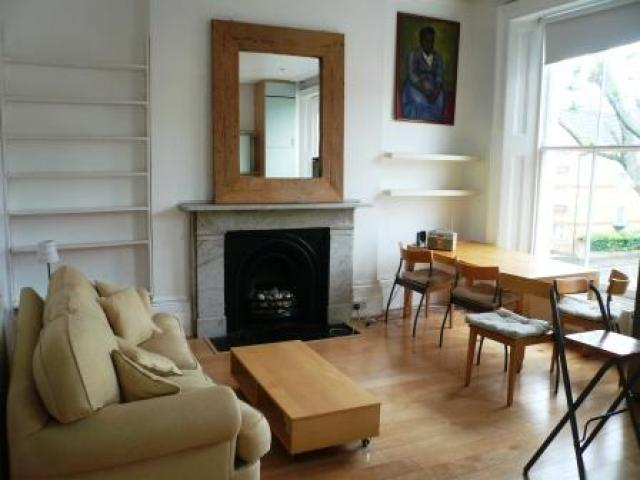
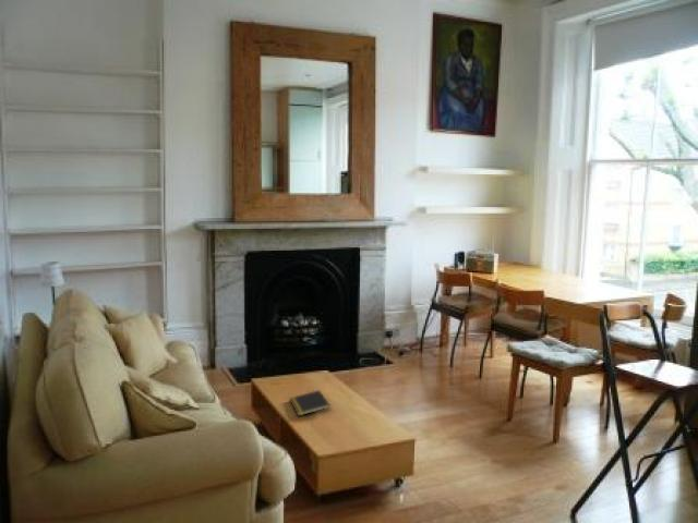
+ notepad [288,389,332,417]
